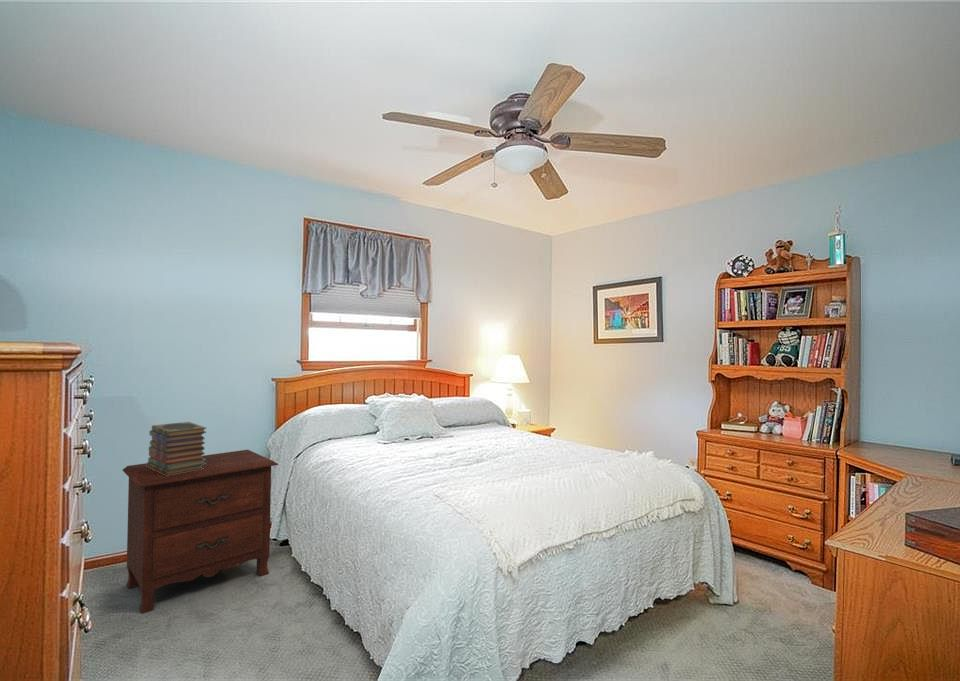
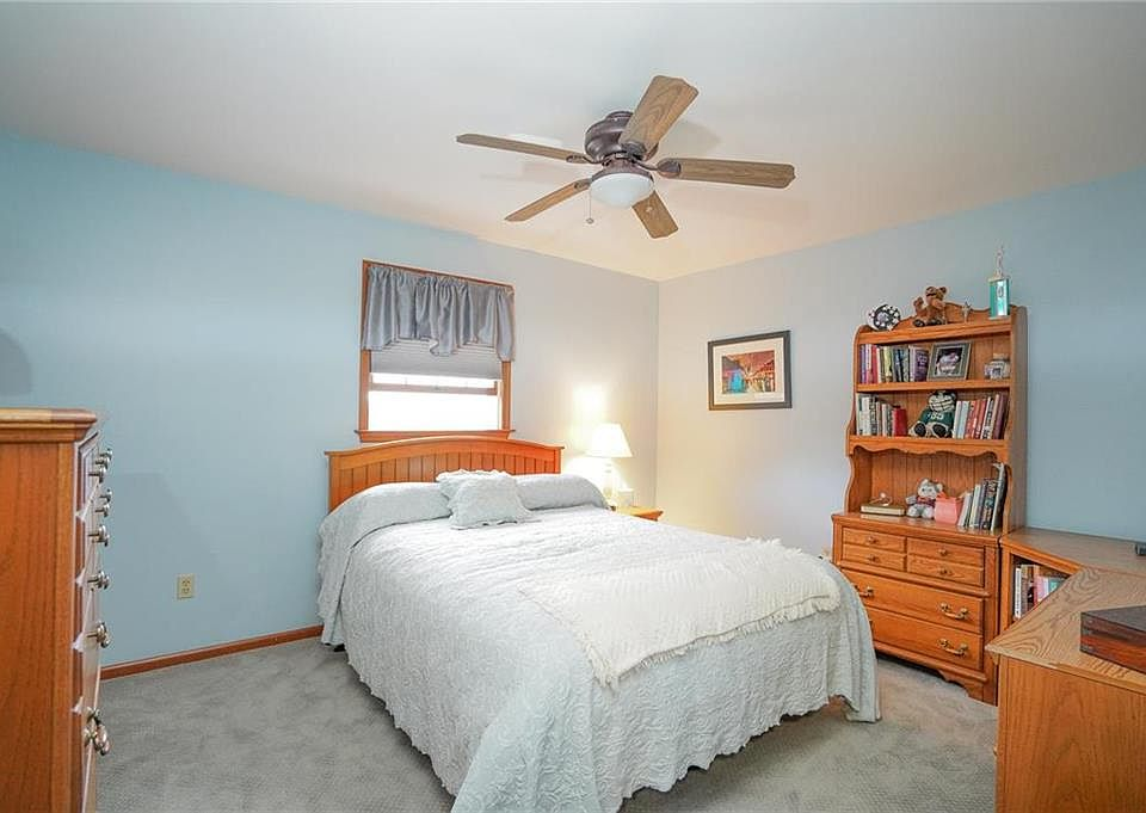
- nightstand [122,449,279,614]
- book stack [146,421,207,476]
